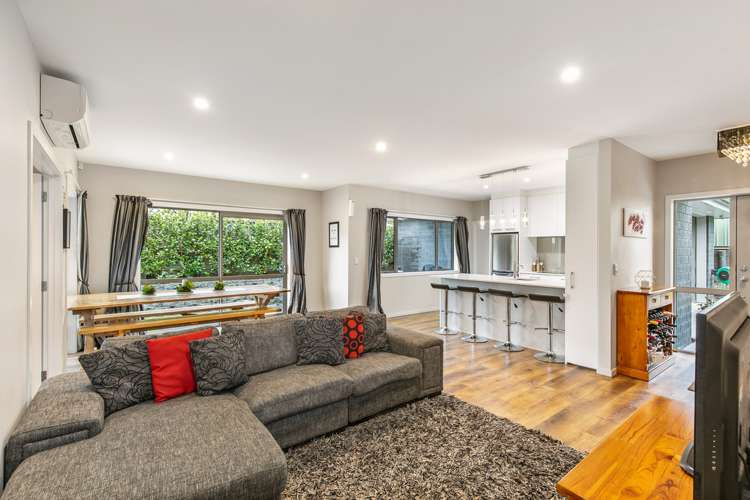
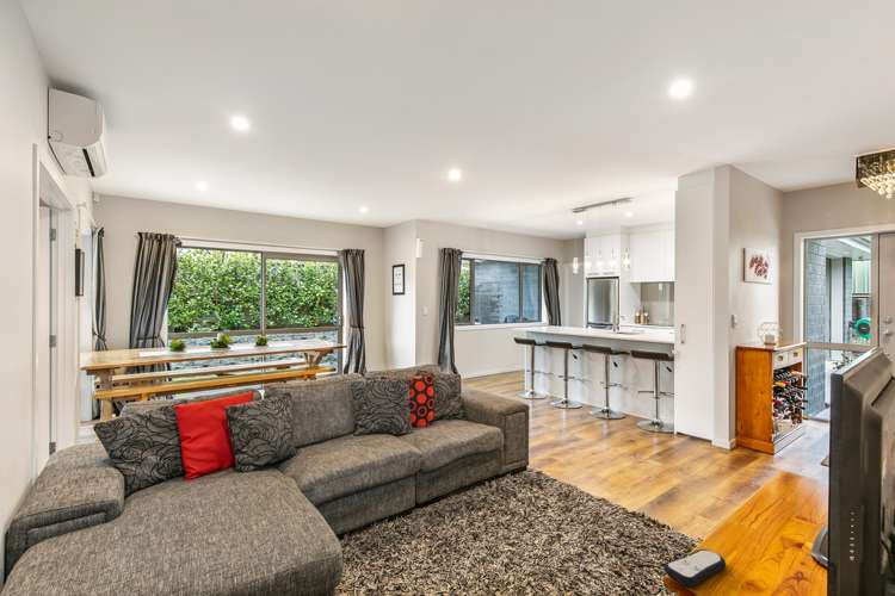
+ remote control [662,548,727,588]
